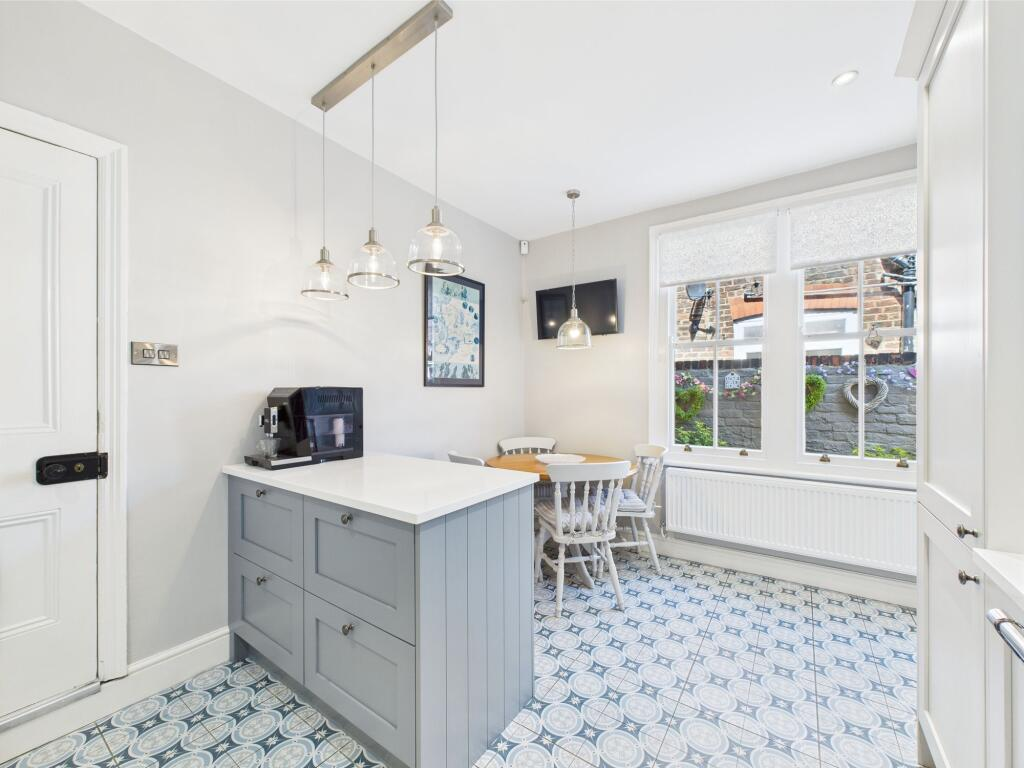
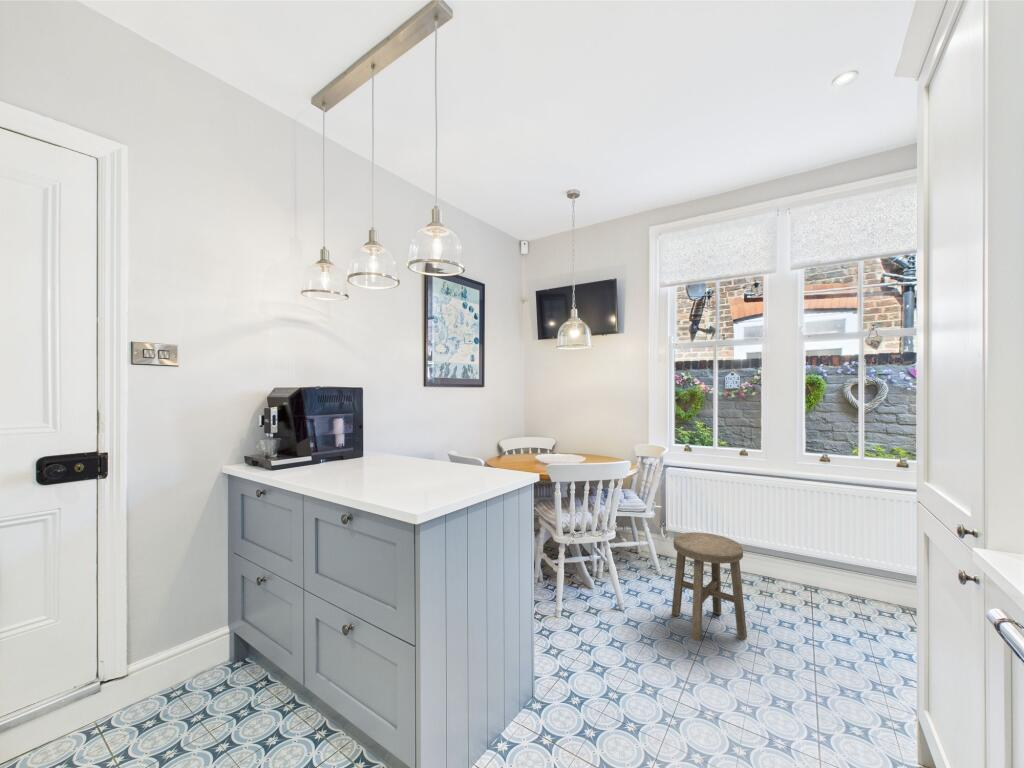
+ stool [671,531,748,642]
